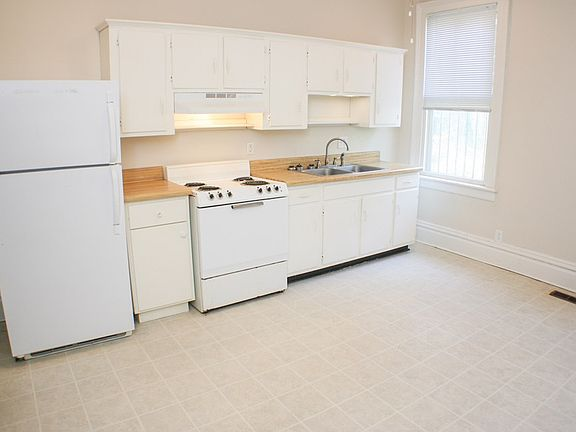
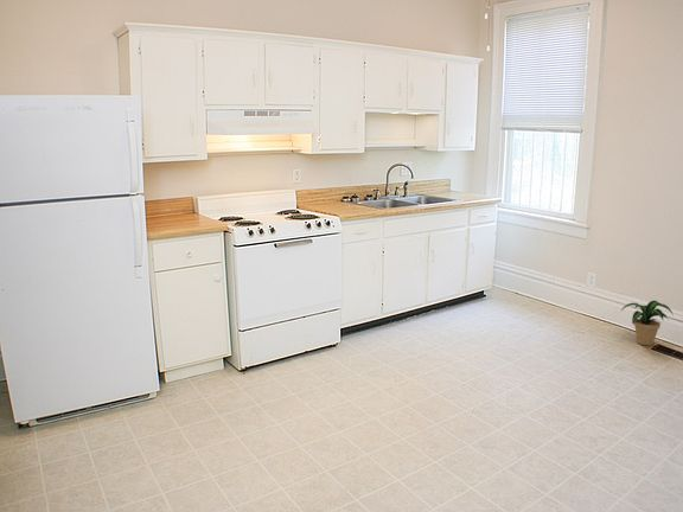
+ potted plant [620,300,675,346]
